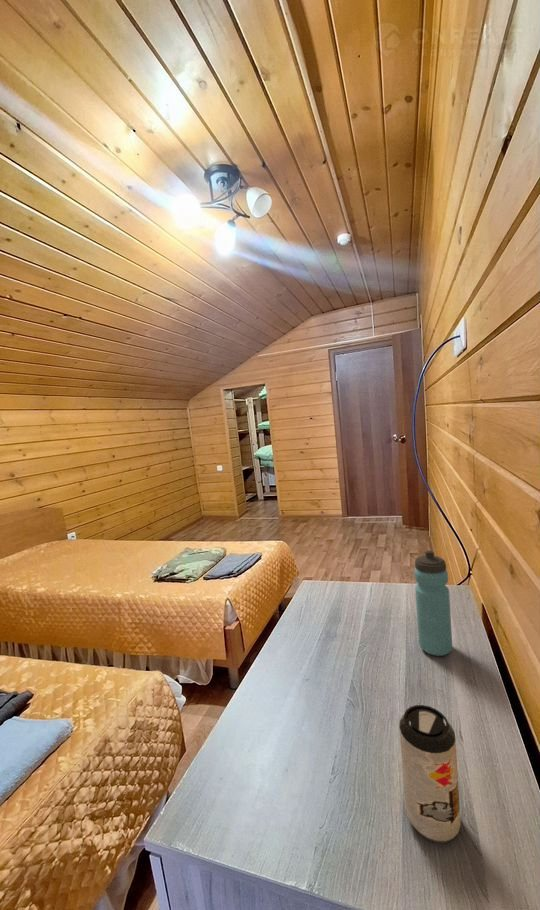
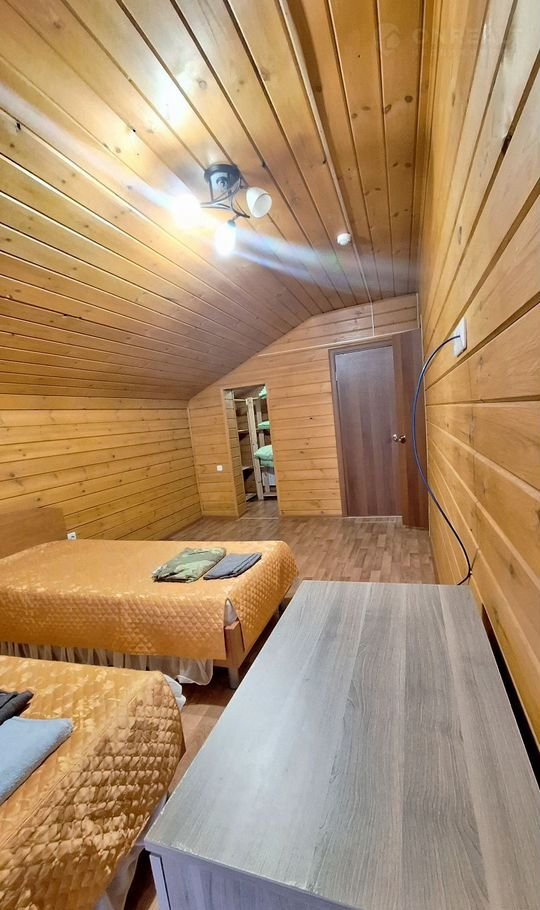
- water bottle [413,549,453,657]
- beverage can [398,704,462,844]
